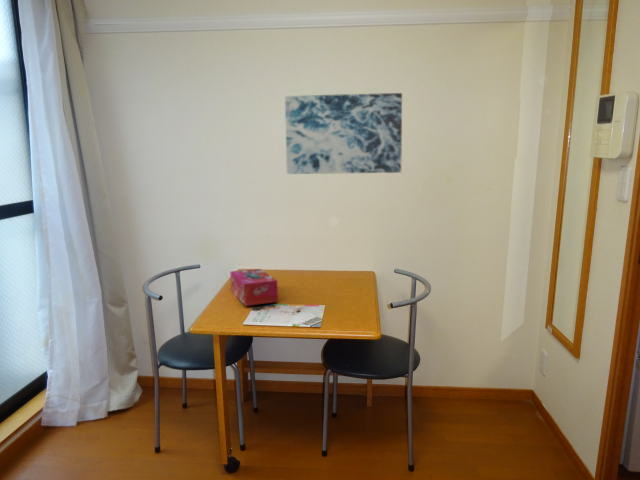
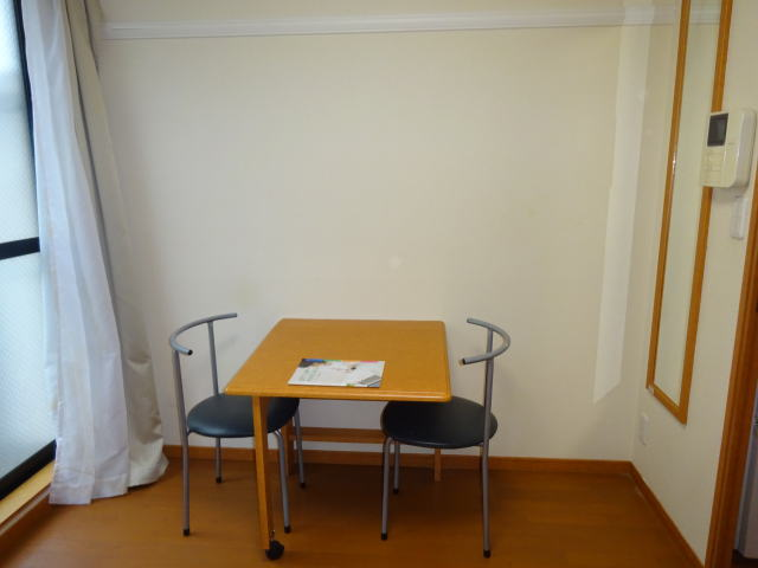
- wall art [284,92,403,175]
- tissue box [229,268,279,307]
